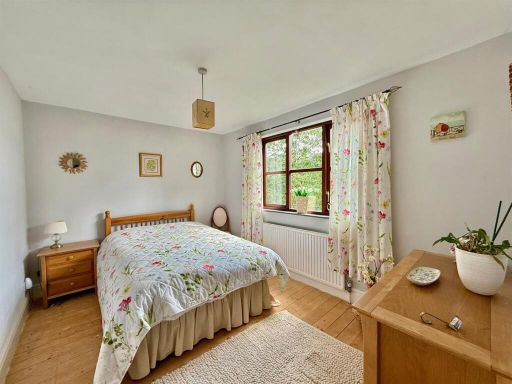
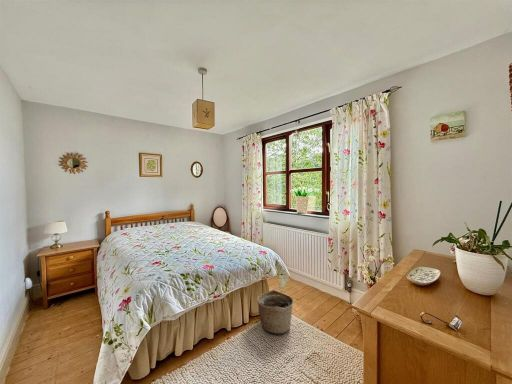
+ basket [256,289,294,334]
